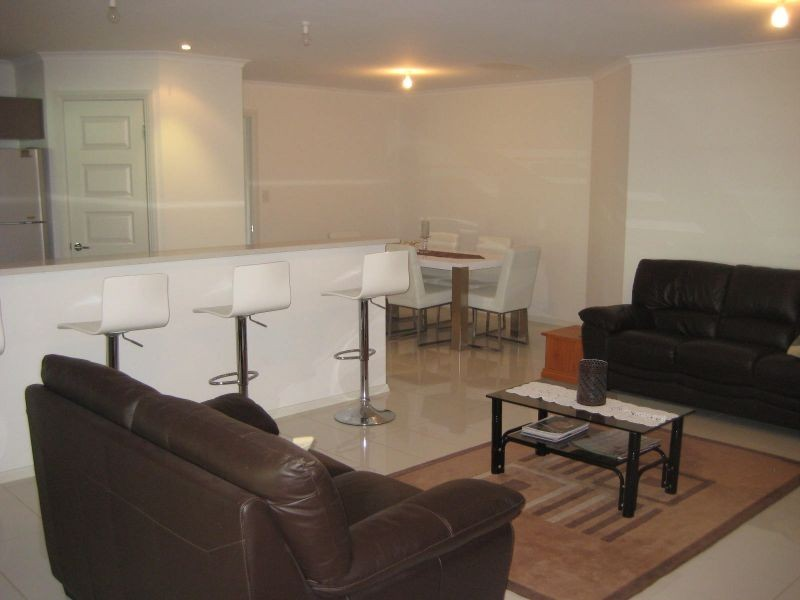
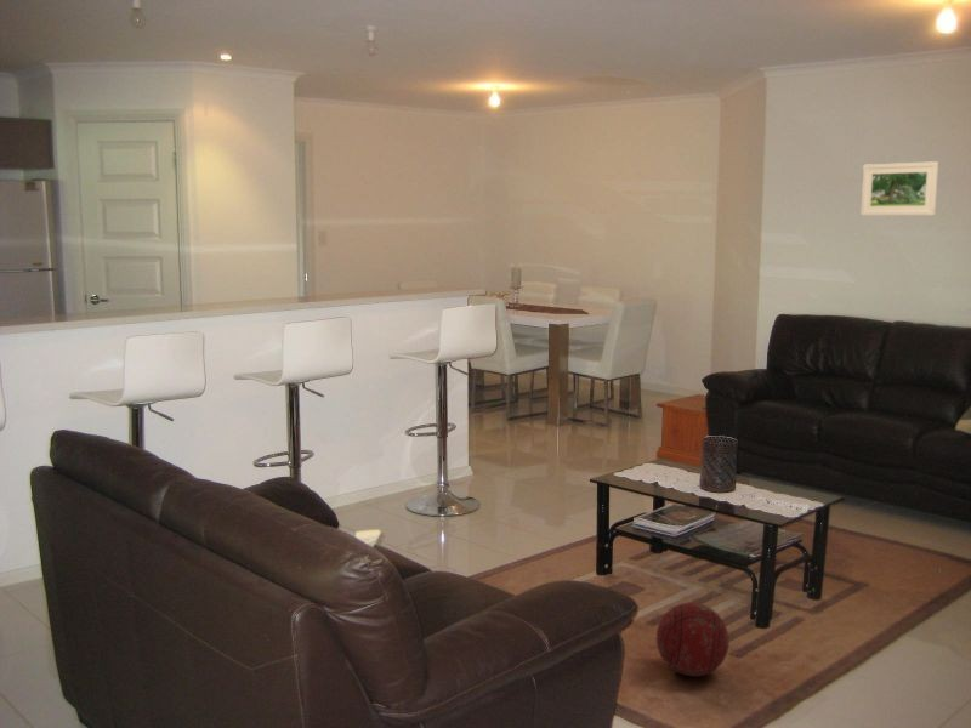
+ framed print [859,160,939,217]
+ ball [655,602,731,678]
